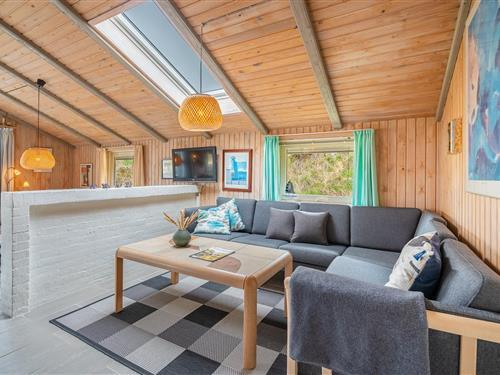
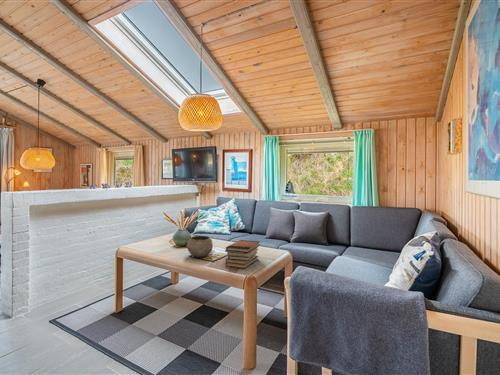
+ bowl [186,235,214,258]
+ book stack [224,239,261,269]
